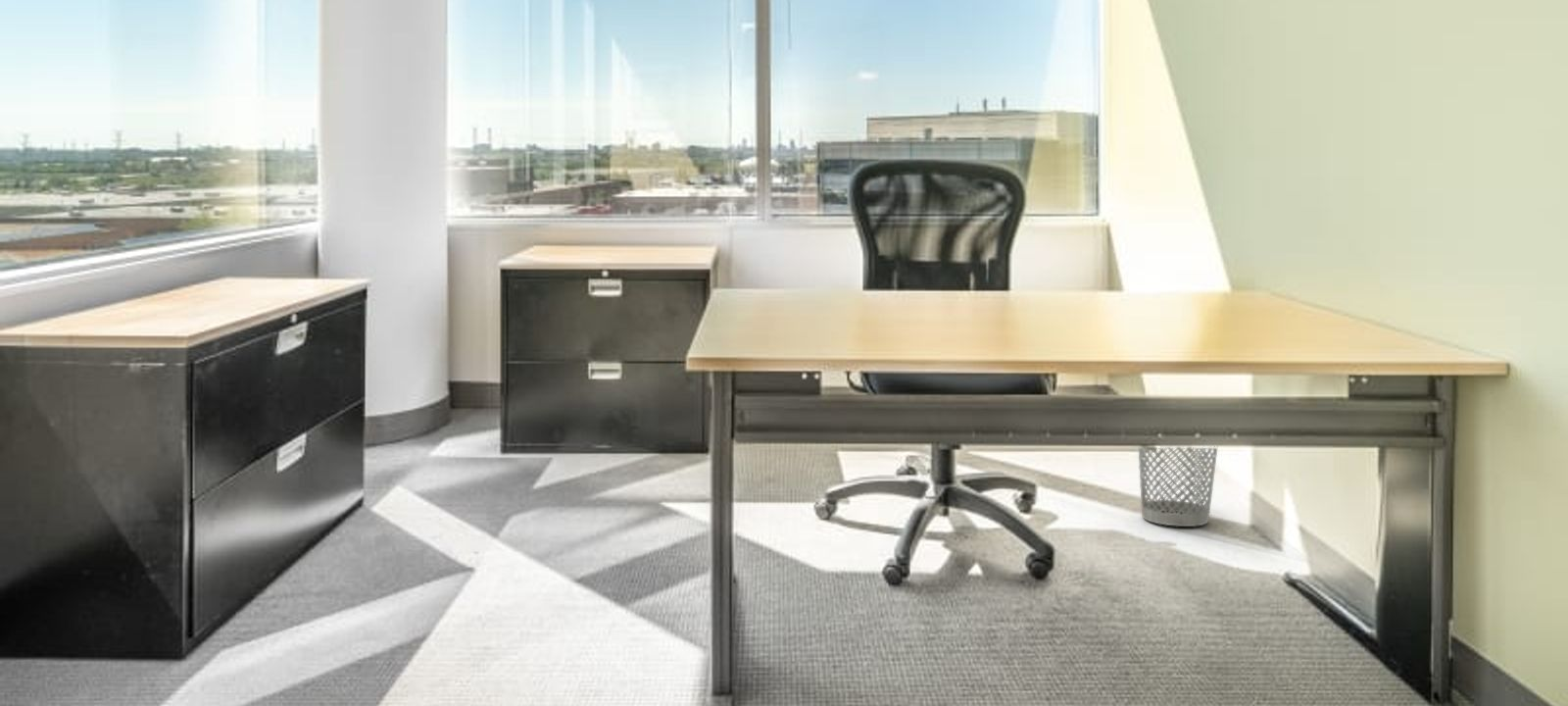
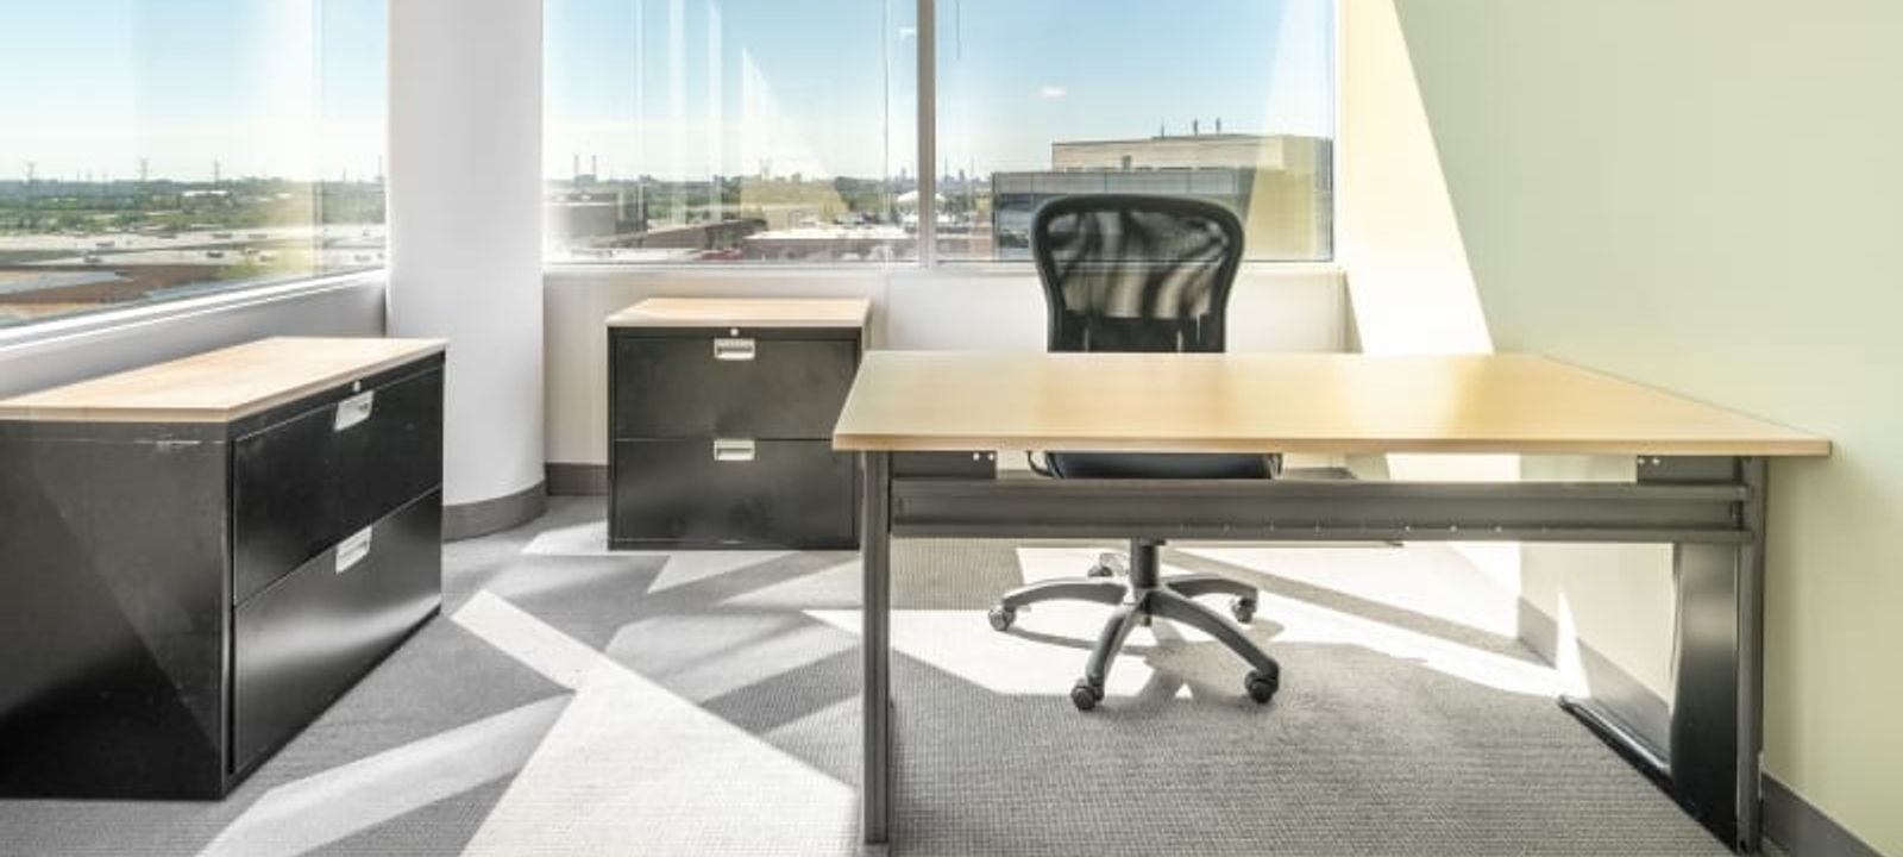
- wastebasket [1137,446,1218,528]
